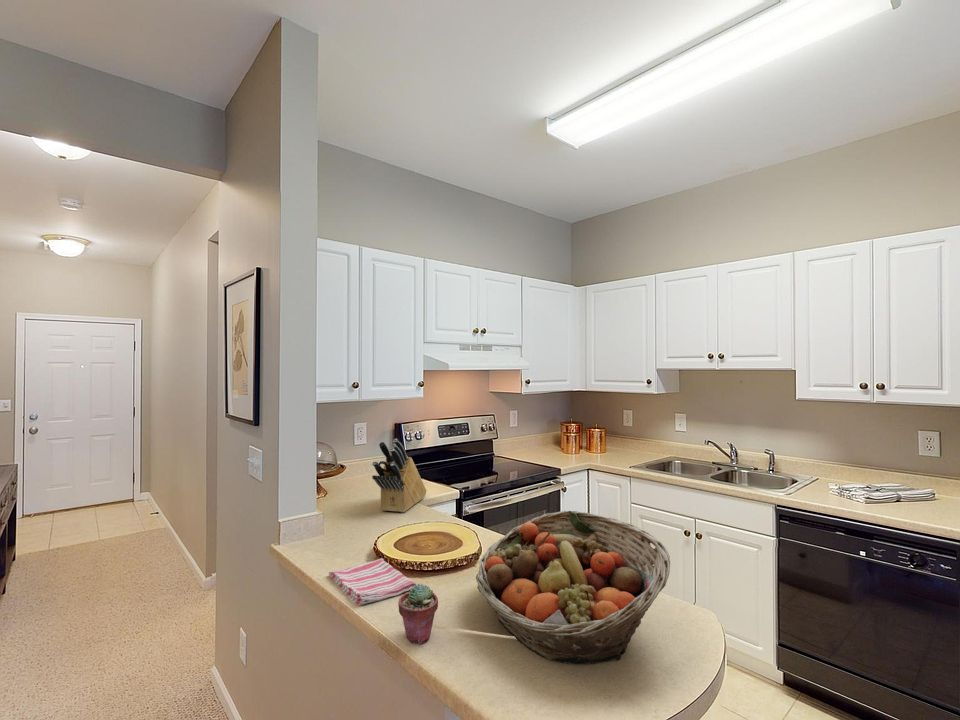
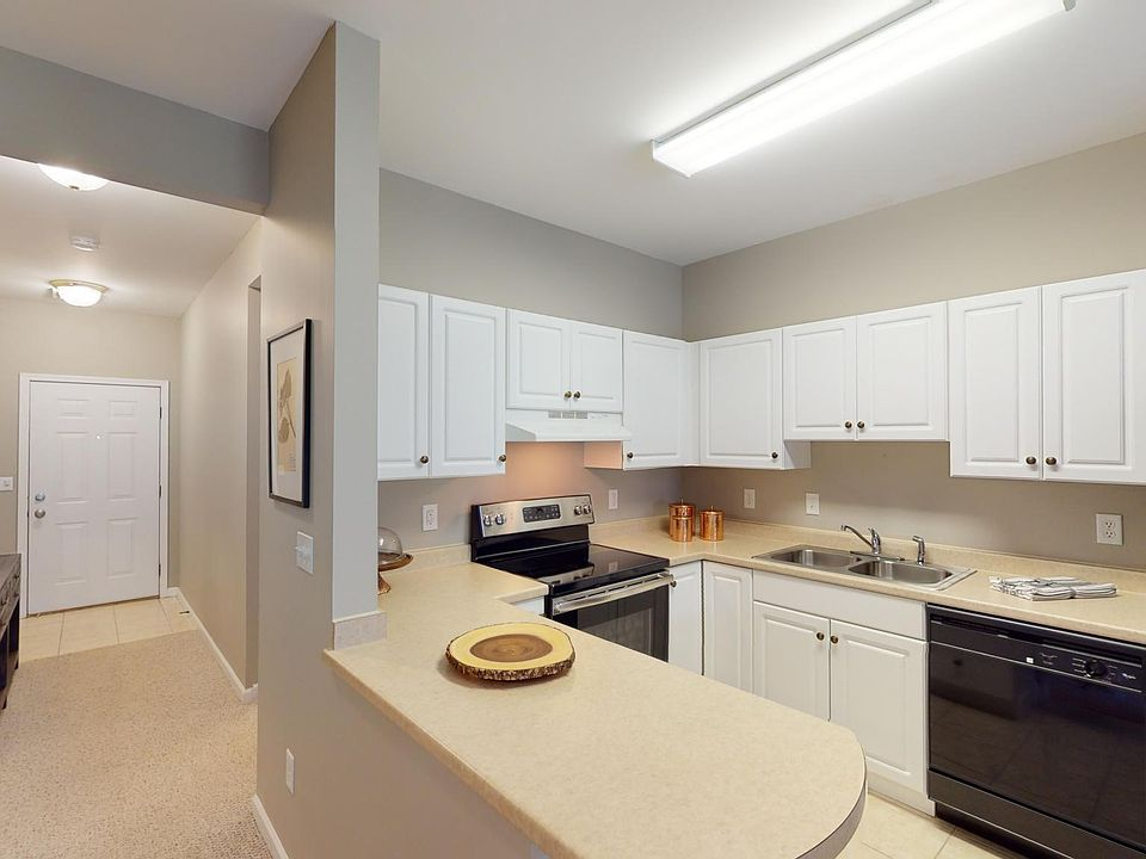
- knife block [371,438,427,513]
- dish towel [328,558,417,607]
- potted succulent [397,583,439,644]
- fruit basket [475,510,671,665]
